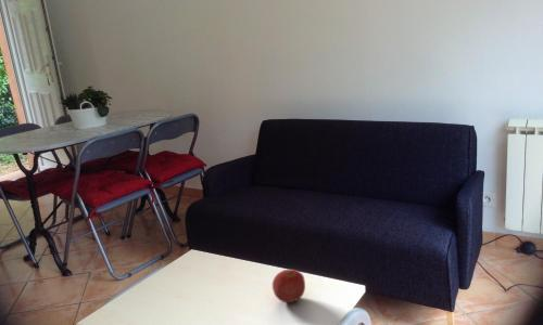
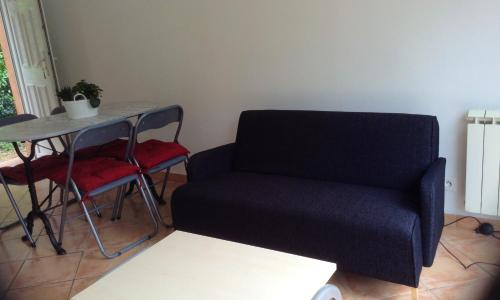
- fruit [272,269,306,304]
